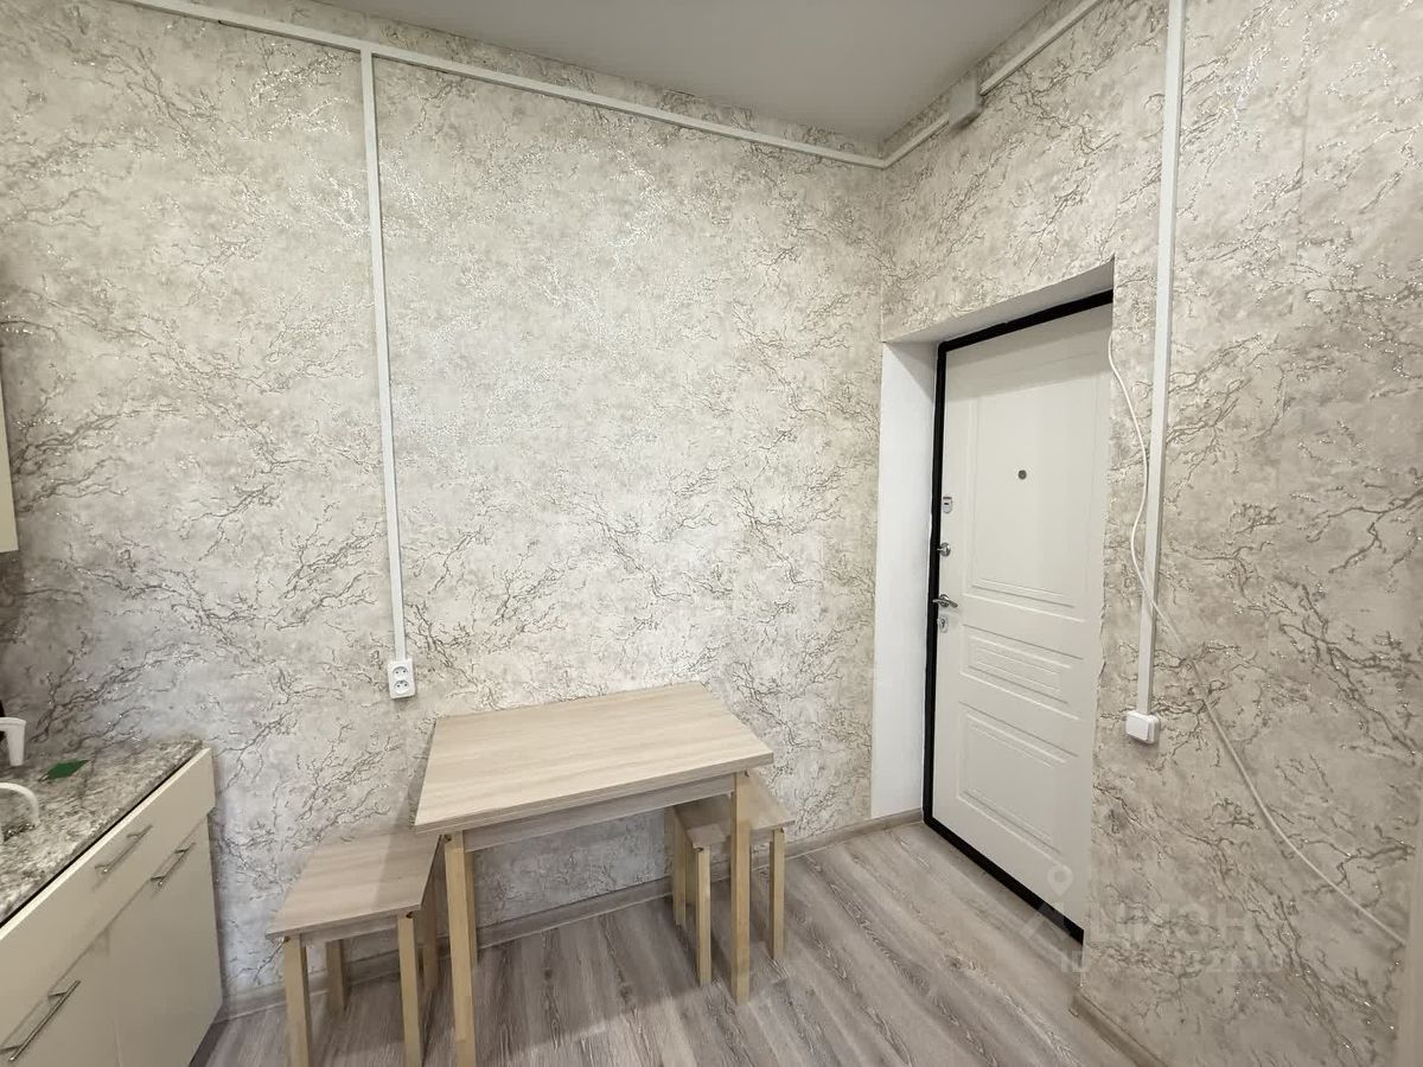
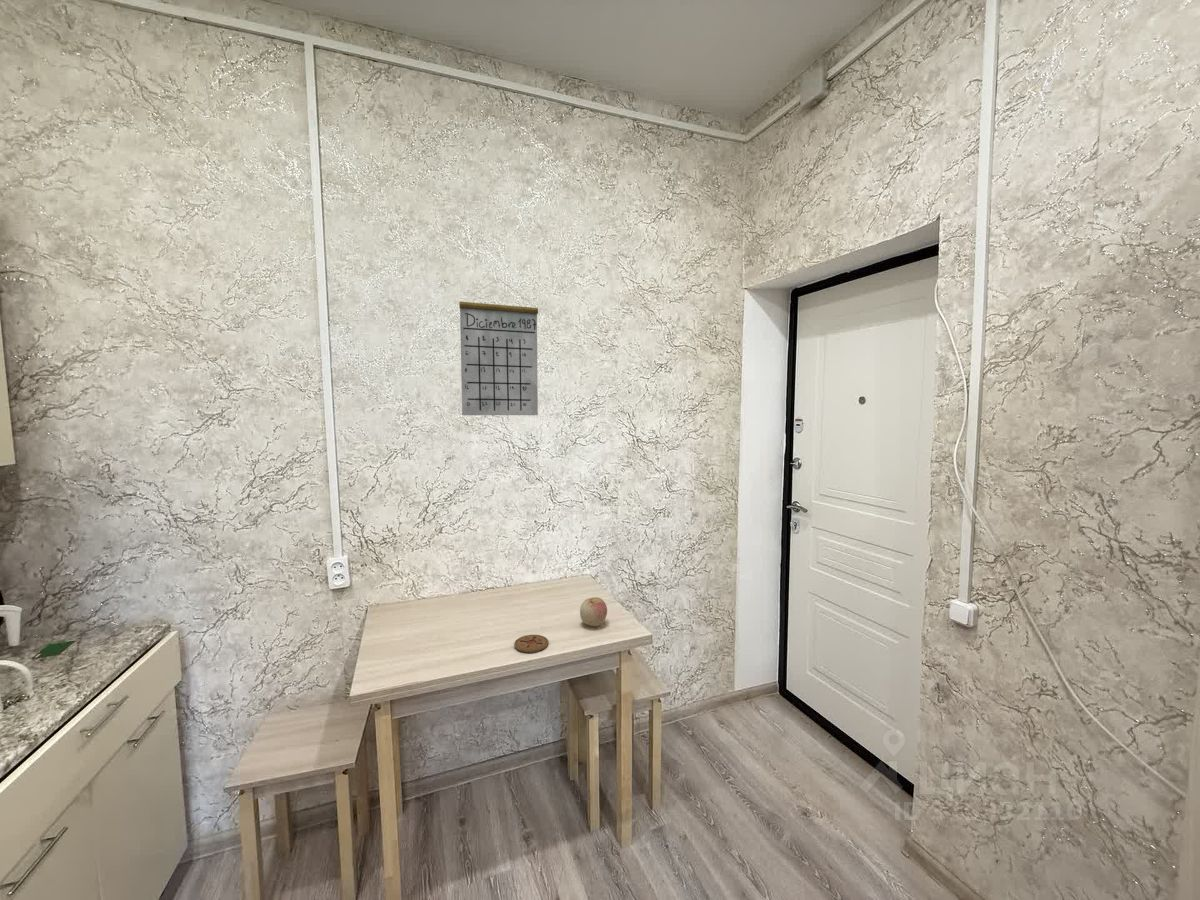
+ apple [579,596,608,627]
+ coaster [513,634,550,653]
+ calendar [458,278,539,416]
